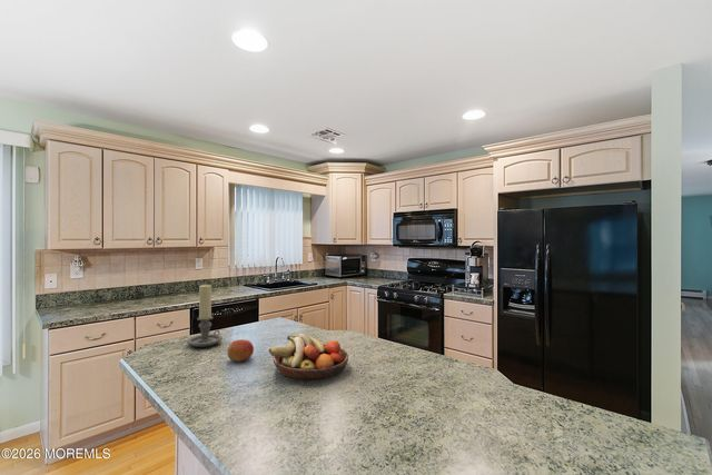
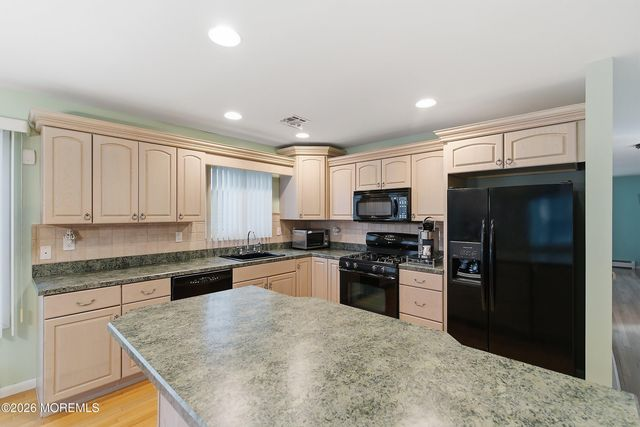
- fruit bowl [268,333,349,382]
- candle holder [186,284,224,348]
- apple [226,338,255,363]
